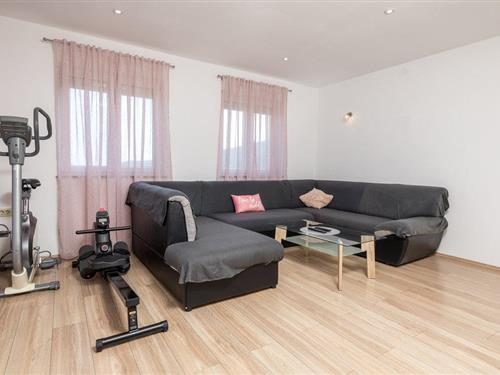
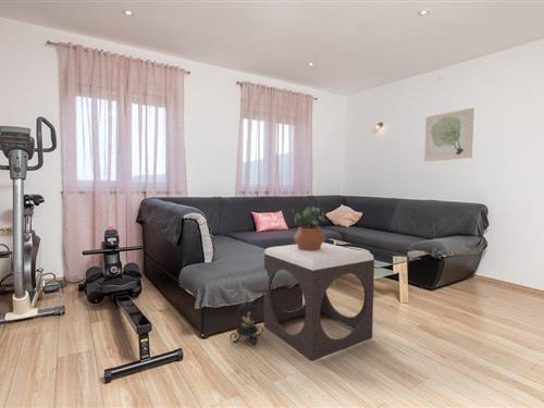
+ potted plant [292,206,330,251]
+ lantern [228,294,264,346]
+ wall art [423,107,475,162]
+ footstool [262,242,375,362]
